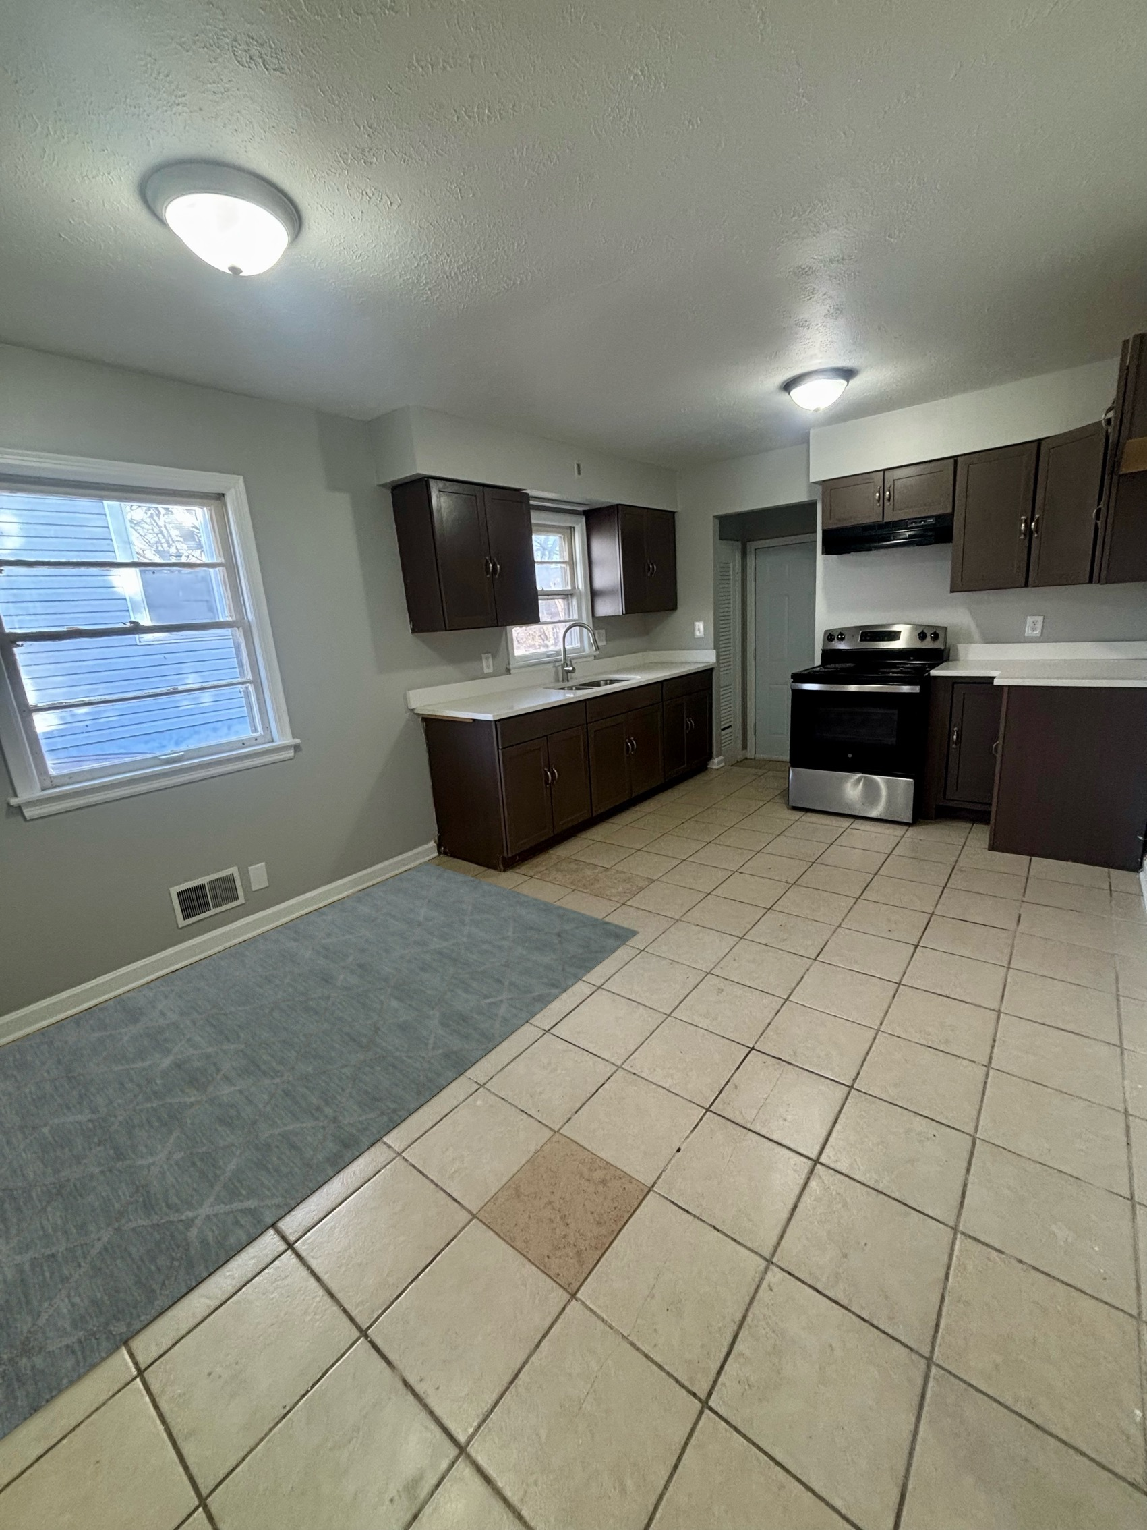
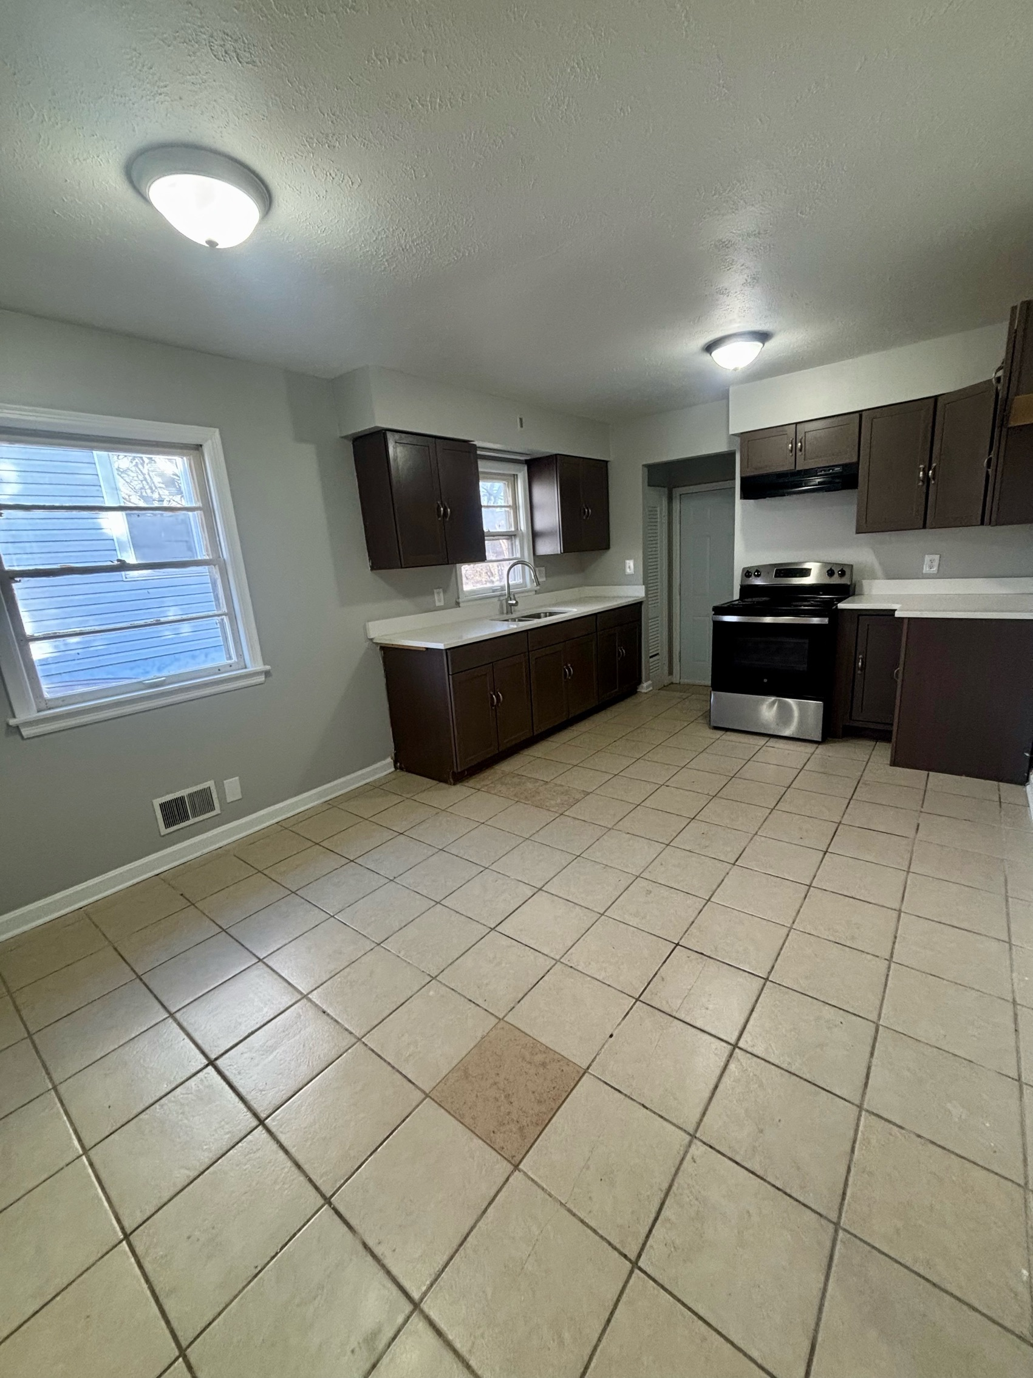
- rug [0,863,640,1442]
